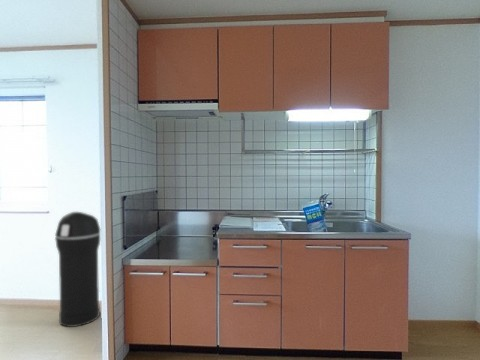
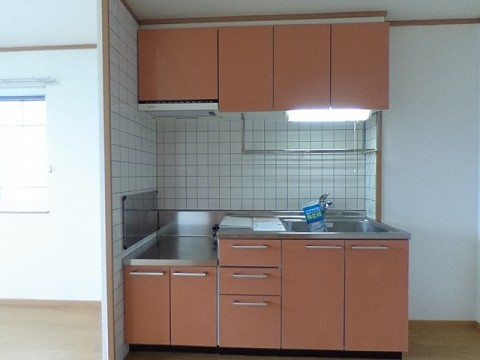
- trash can [54,211,101,328]
